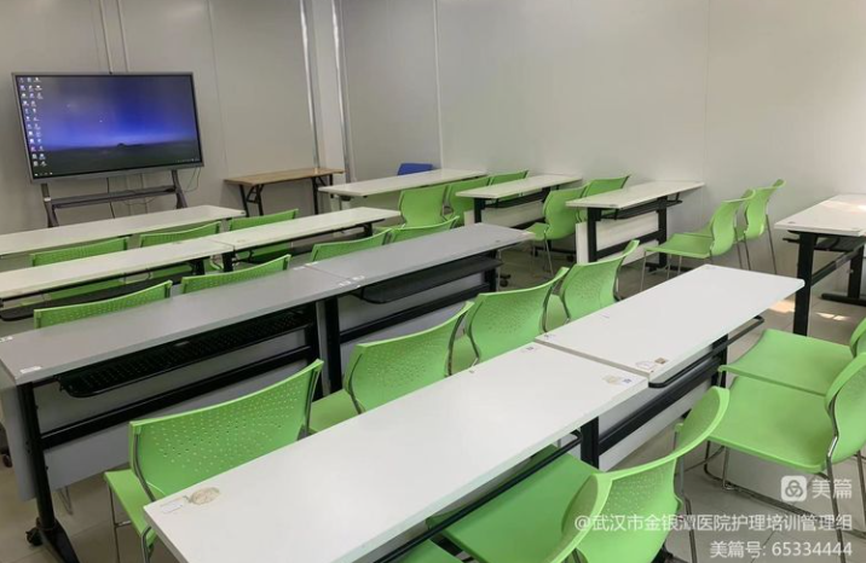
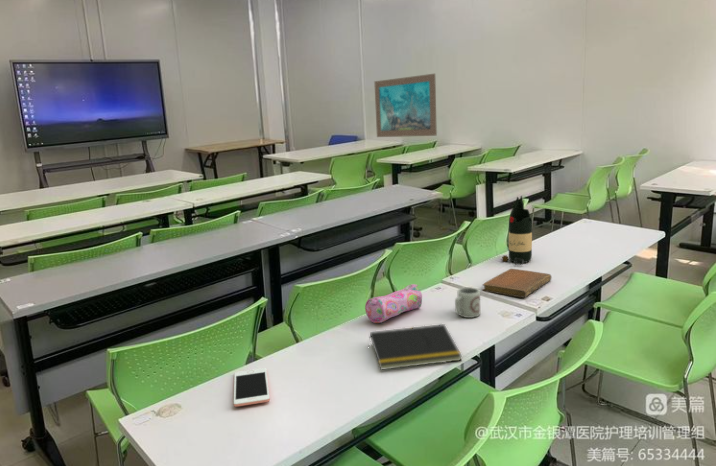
+ cell phone [233,367,271,408]
+ wall art [373,73,438,138]
+ notepad [368,323,463,371]
+ bottle [501,195,533,266]
+ cup [454,286,481,319]
+ pencil case [364,283,423,324]
+ notebook [481,268,552,299]
